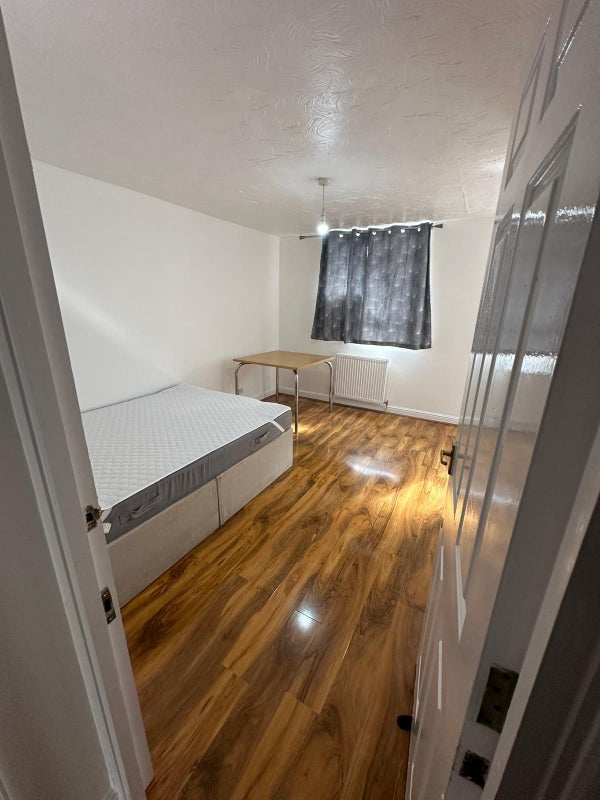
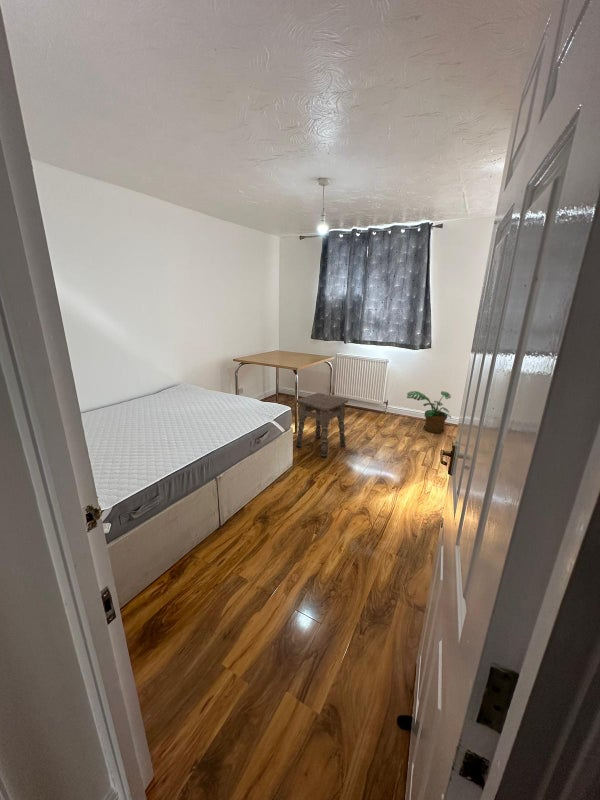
+ side table [295,392,349,459]
+ potted plant [406,390,452,434]
